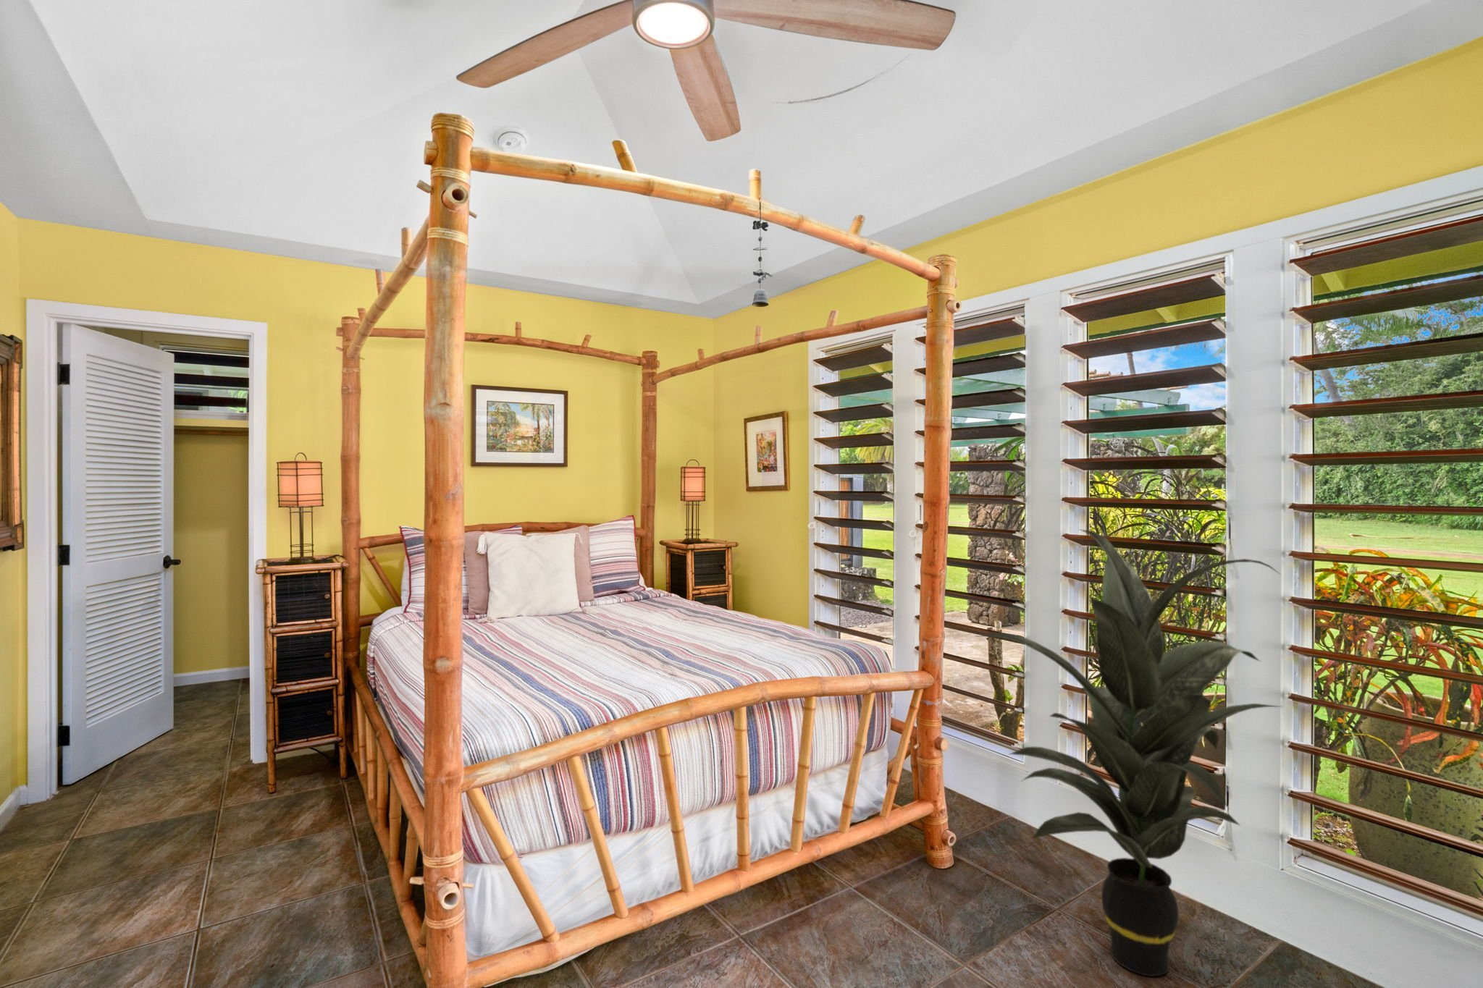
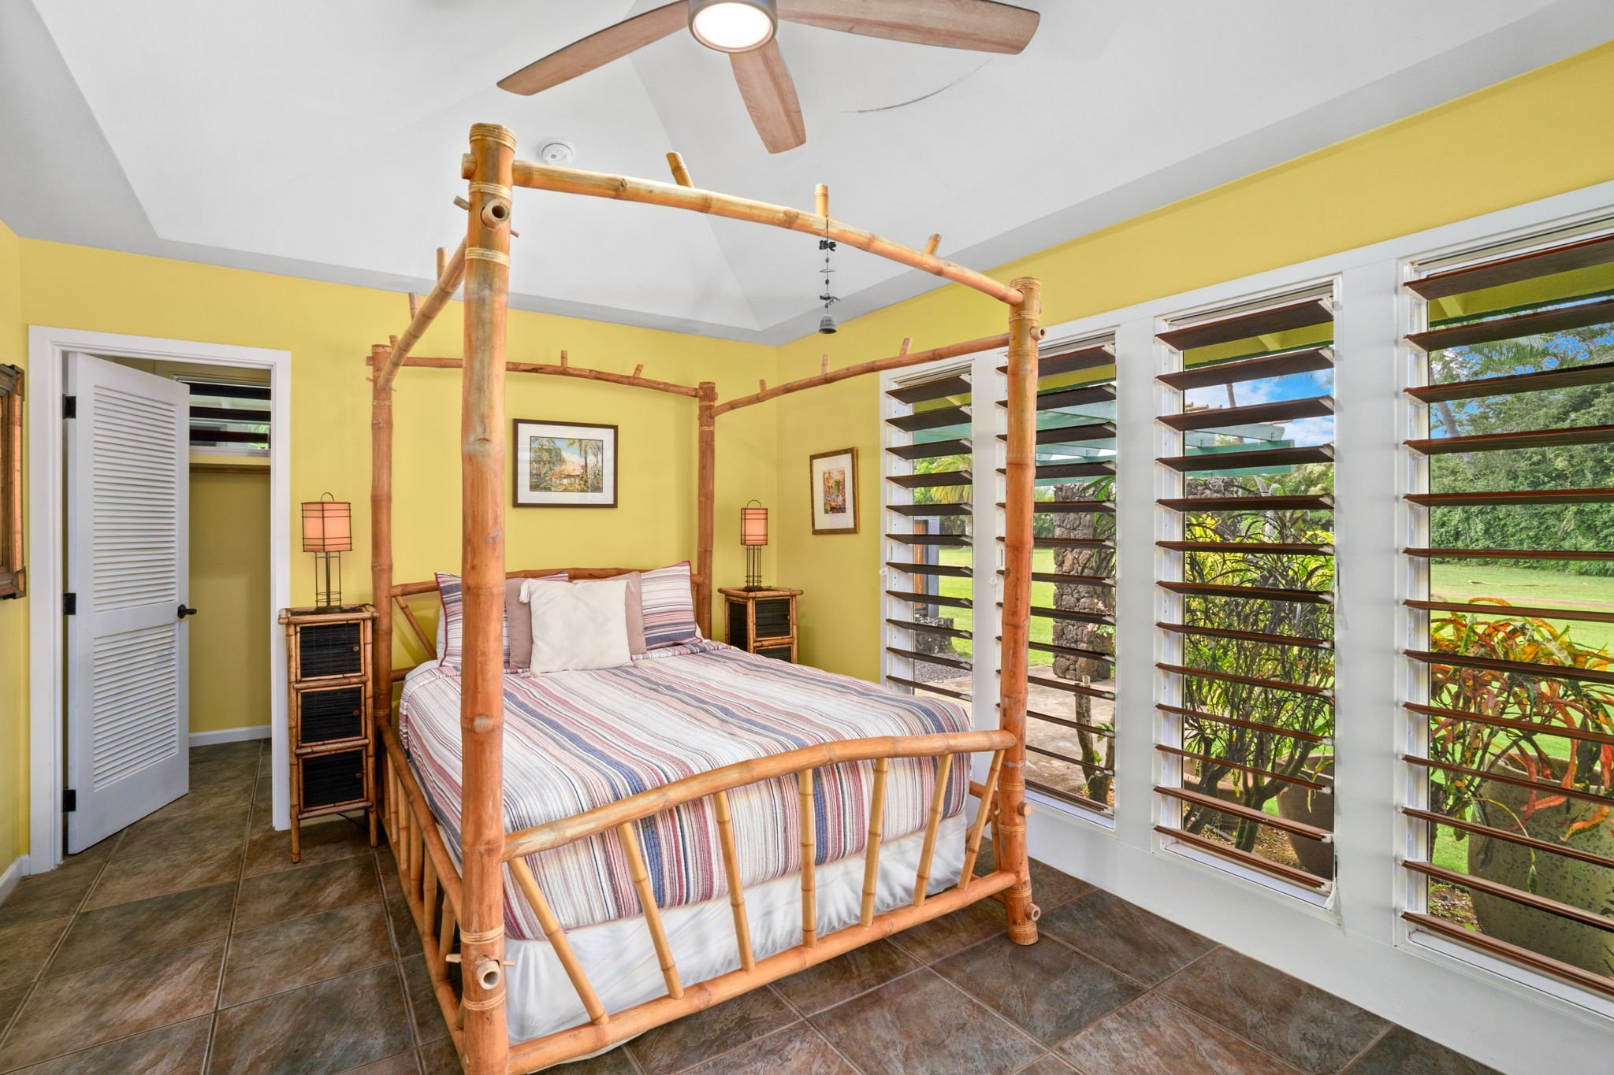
- indoor plant [974,528,1283,977]
